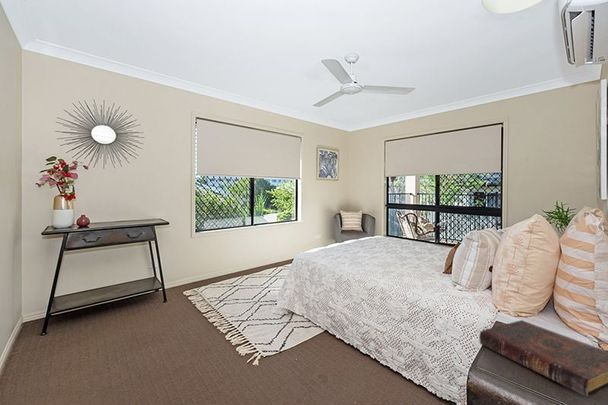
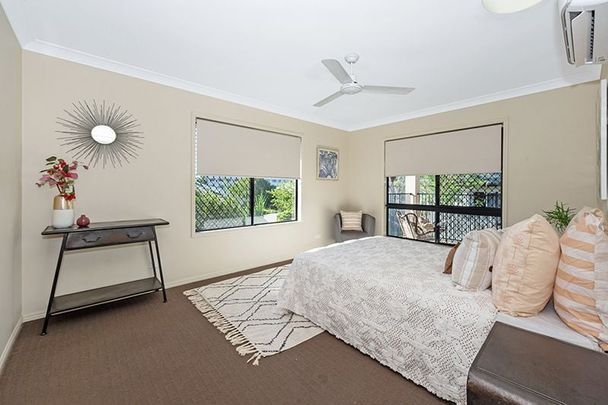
- book [478,319,608,399]
